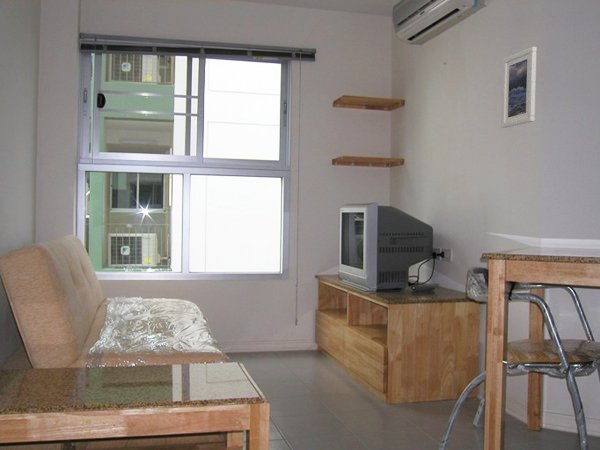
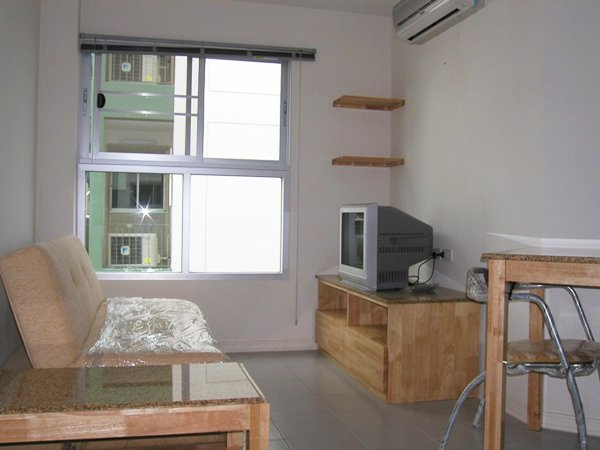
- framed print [501,46,538,129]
